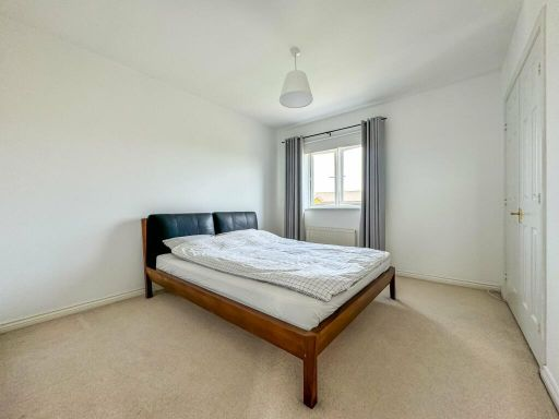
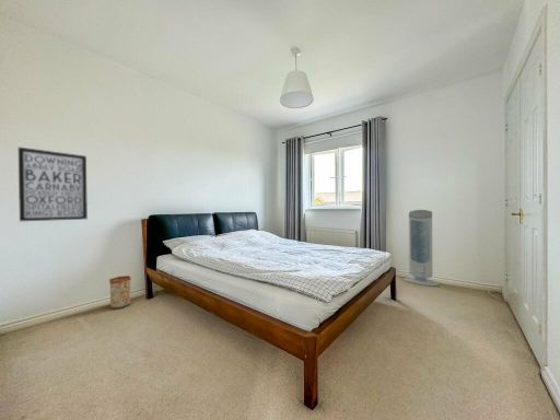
+ vase [108,275,132,311]
+ wall art [18,147,89,222]
+ air purifier [402,209,440,287]
